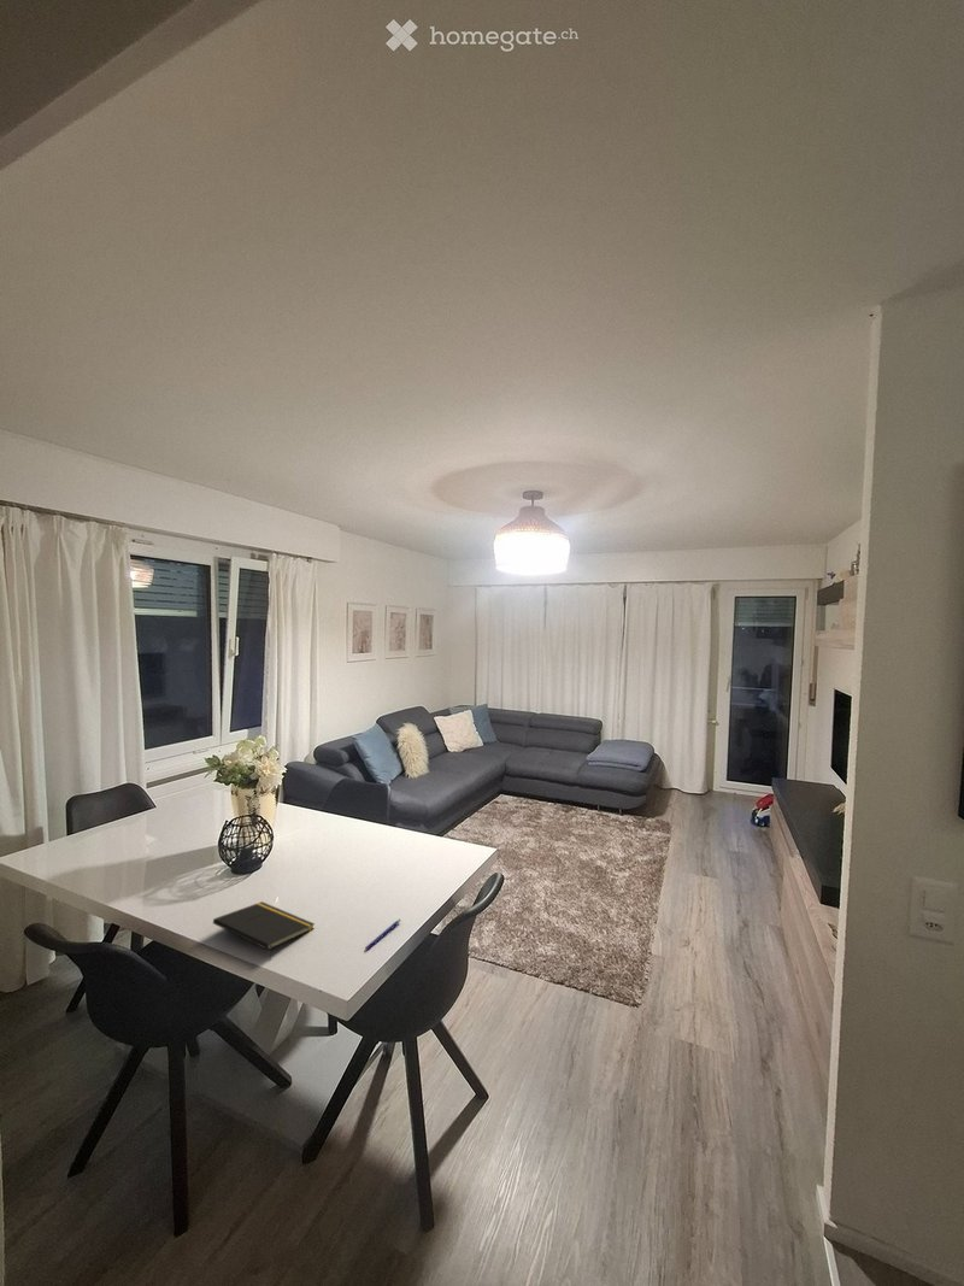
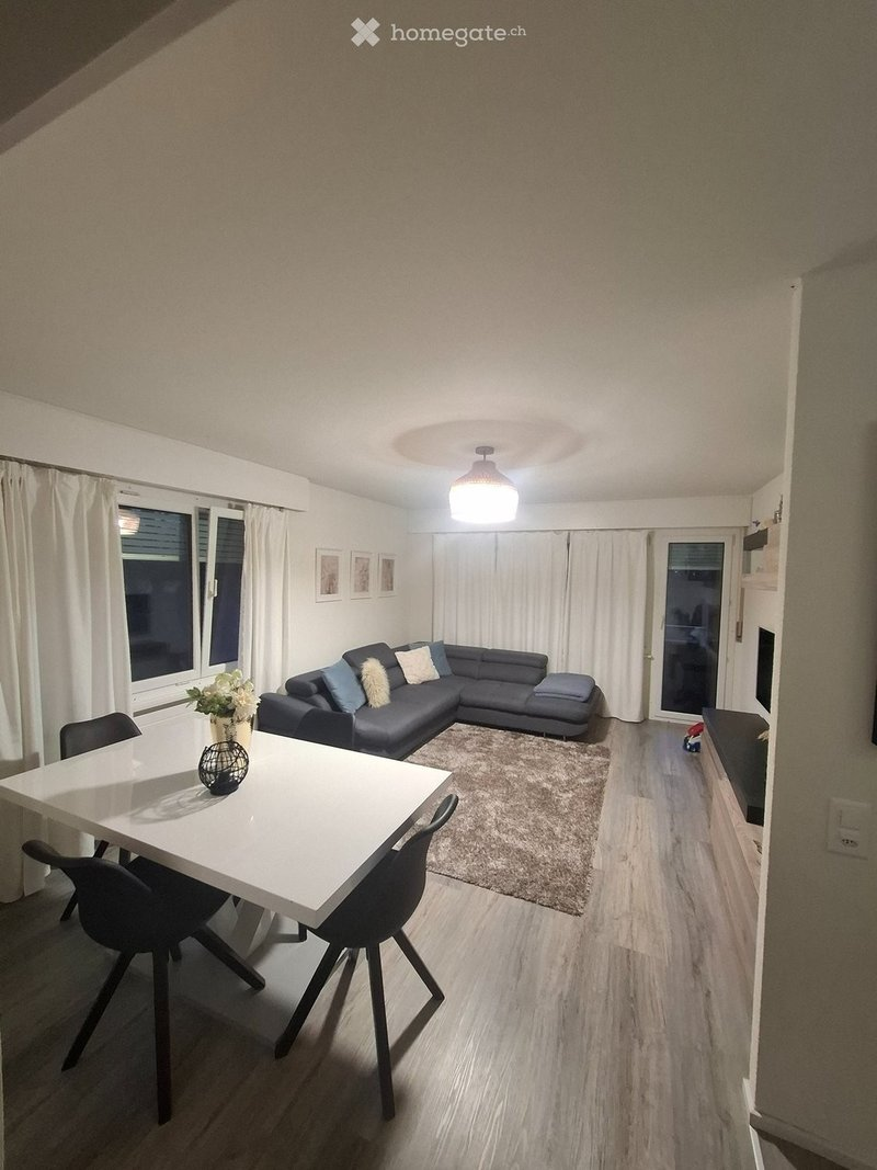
- pen [364,917,402,952]
- notepad [212,900,316,962]
